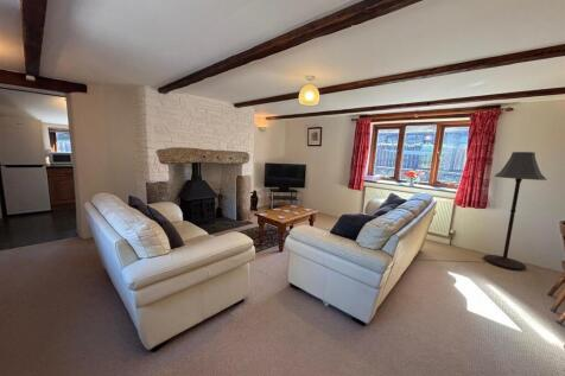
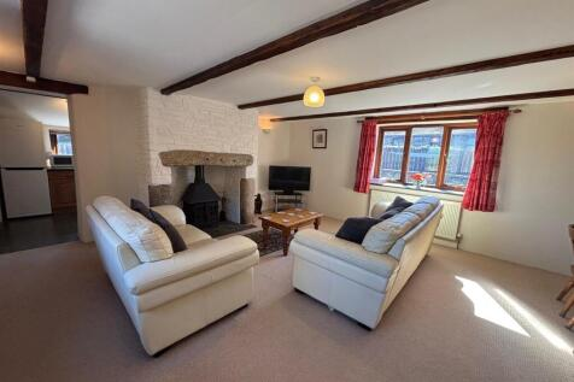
- floor lamp [483,151,548,272]
